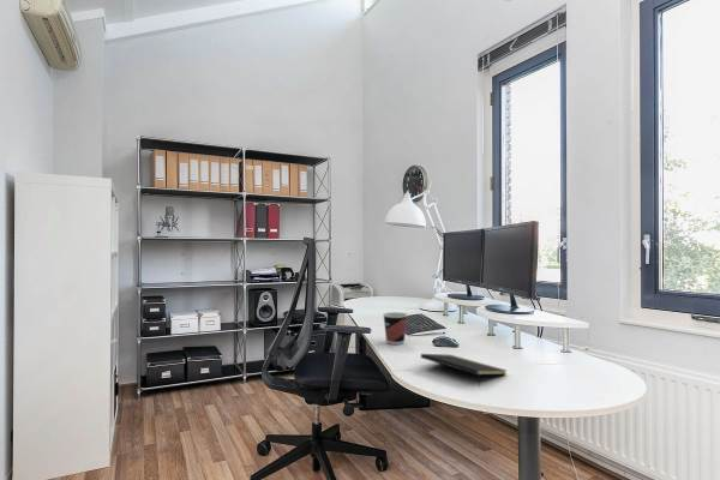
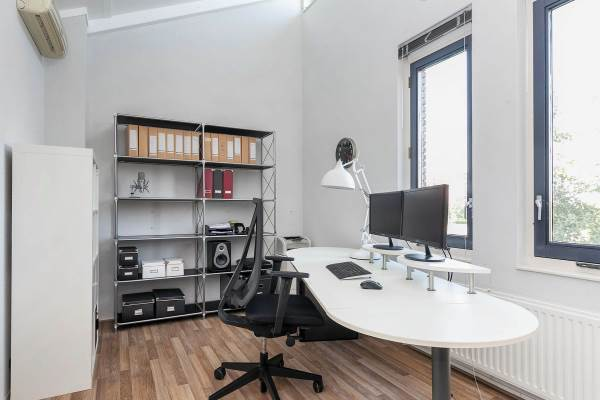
- cup [382,311,409,346]
- notepad [420,353,508,388]
